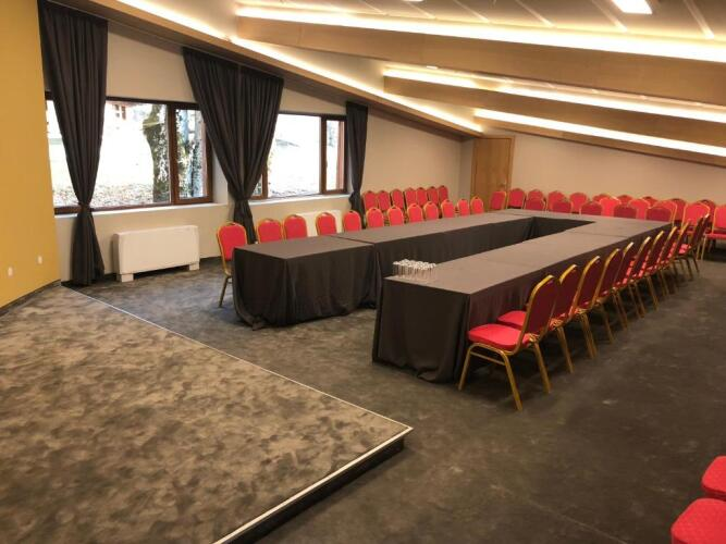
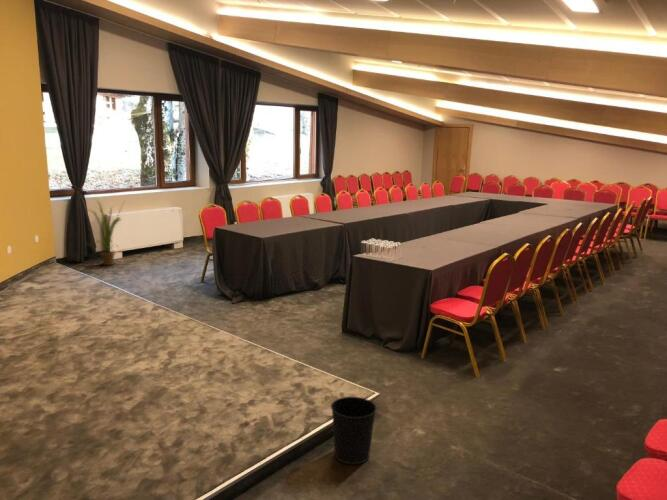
+ wastebasket [330,396,378,465]
+ house plant [89,198,127,266]
